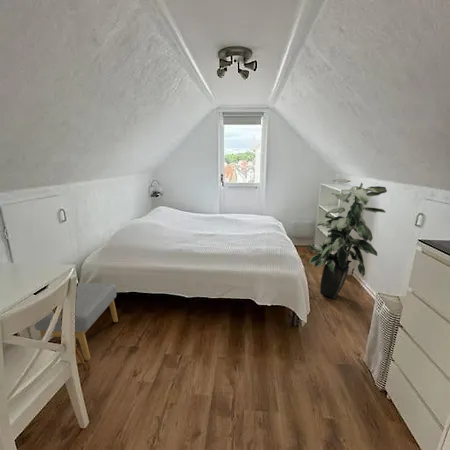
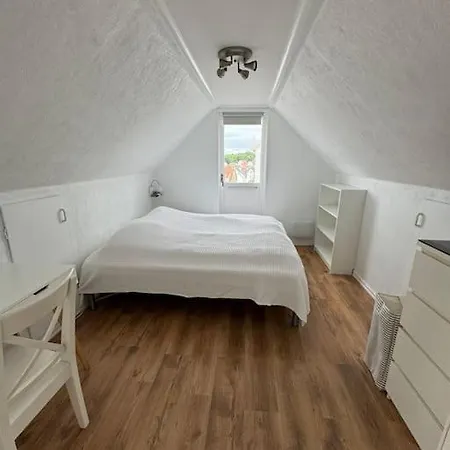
- footstool [33,282,119,361]
- indoor plant [308,177,388,300]
